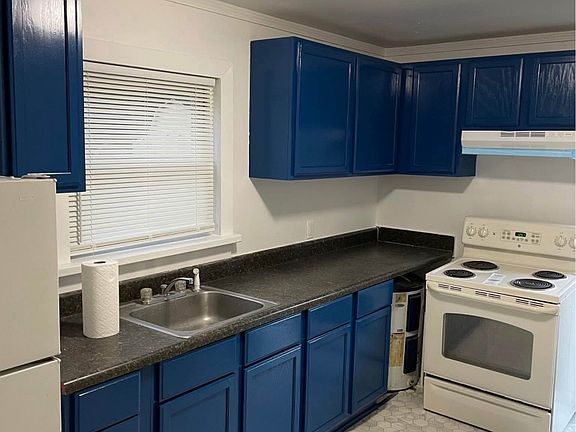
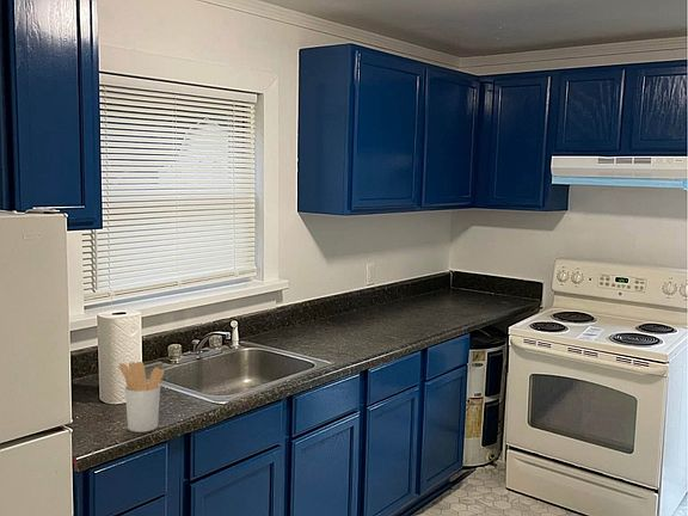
+ utensil holder [118,361,165,434]
